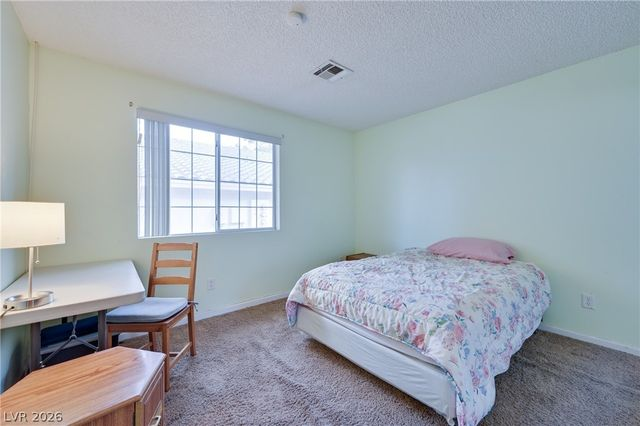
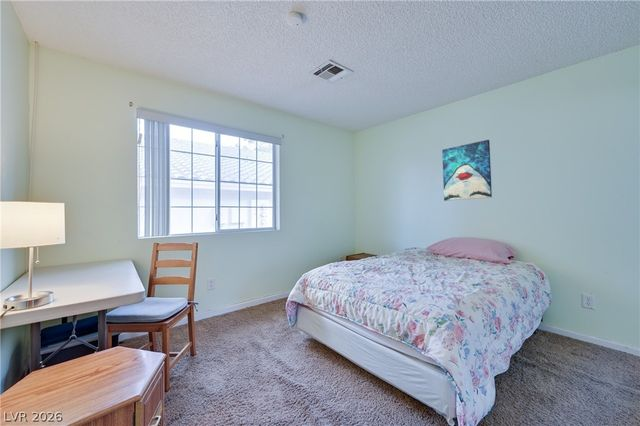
+ wall art [441,139,493,202]
